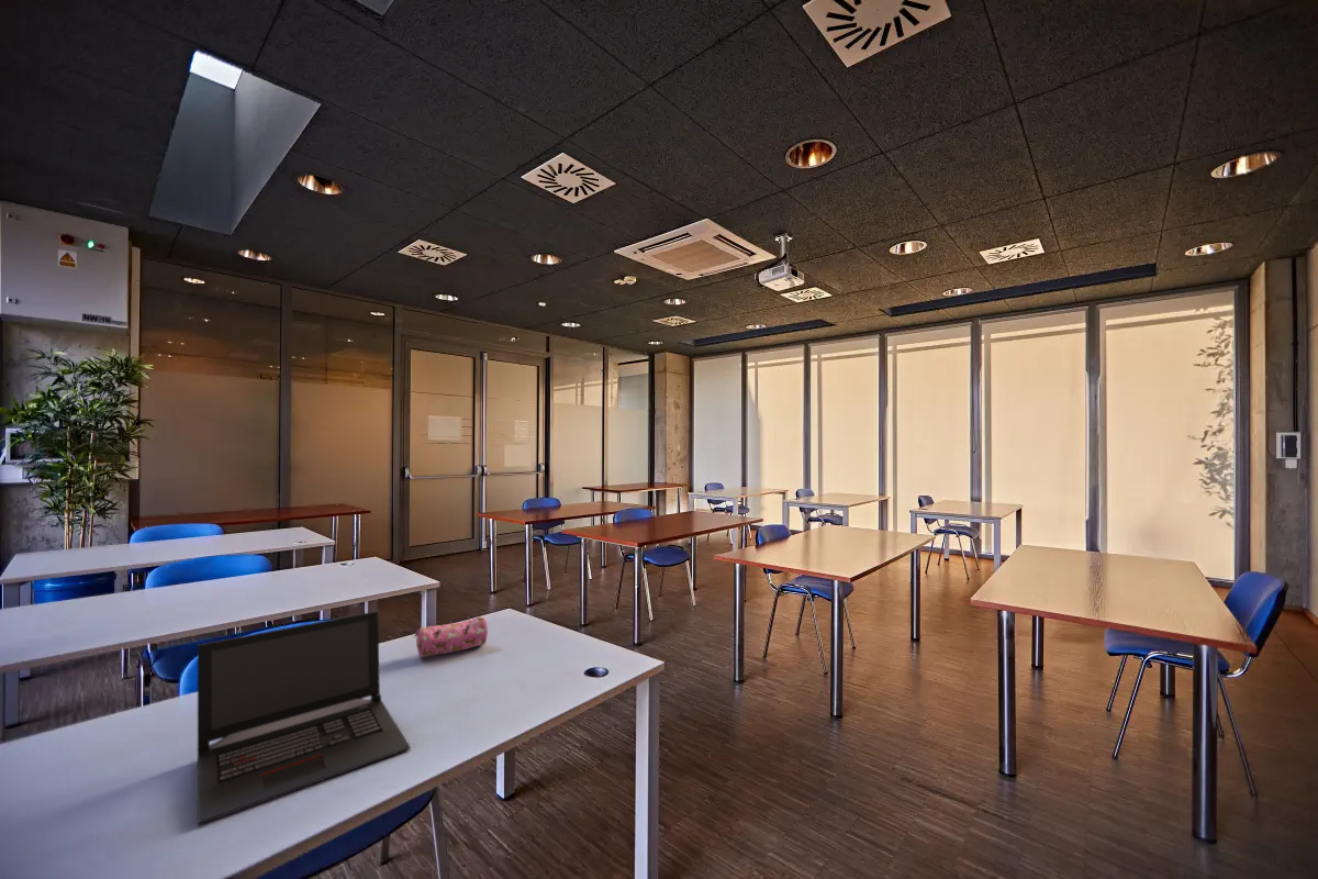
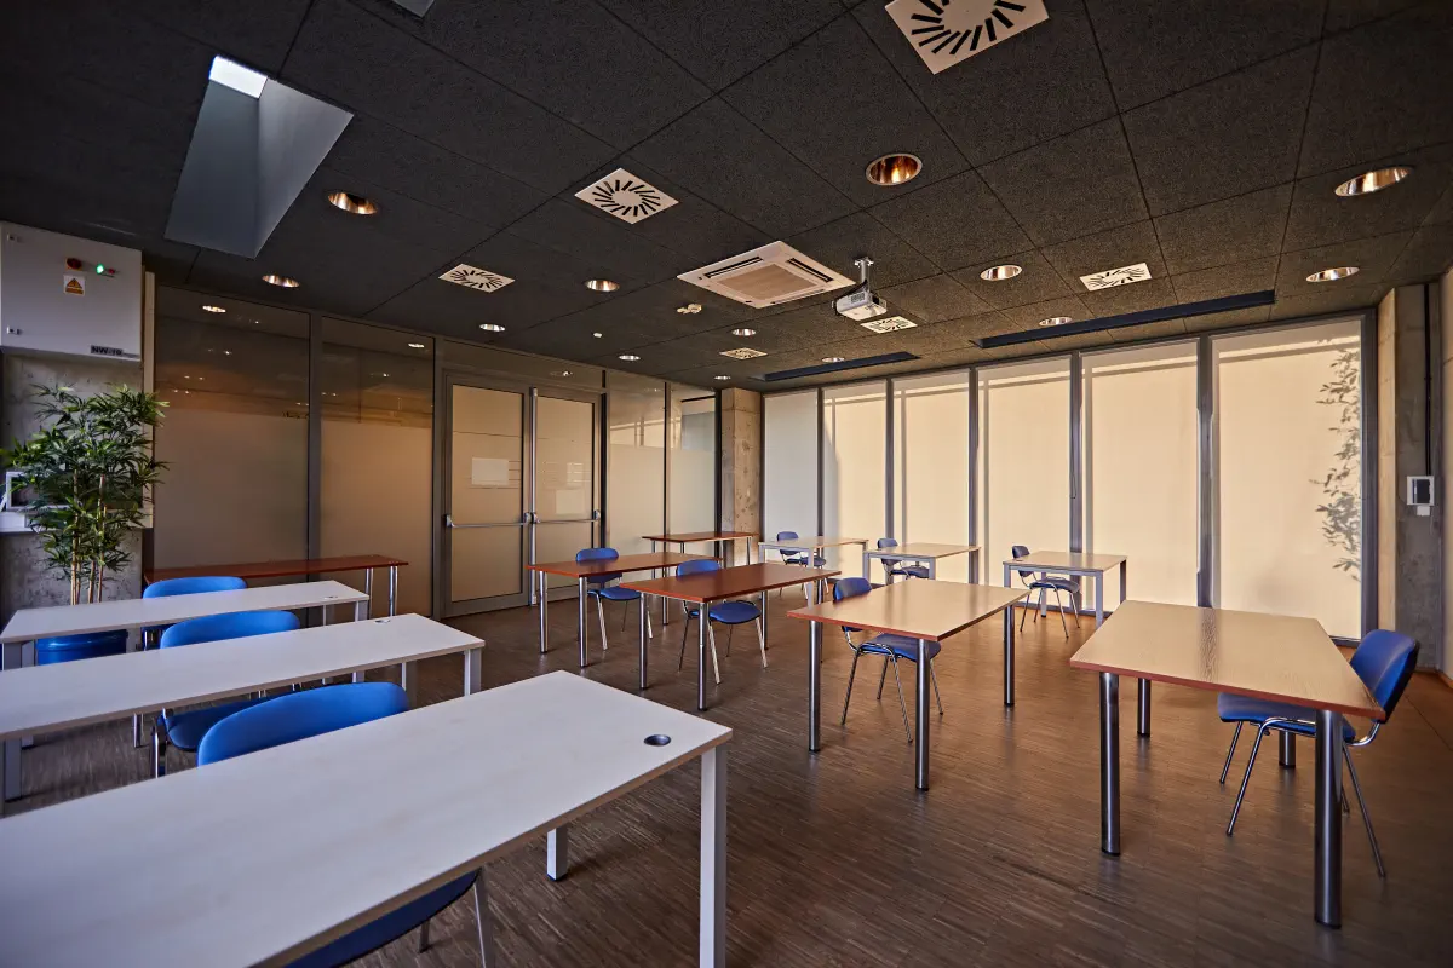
- pencil case [413,615,489,658]
- laptop [197,610,412,826]
